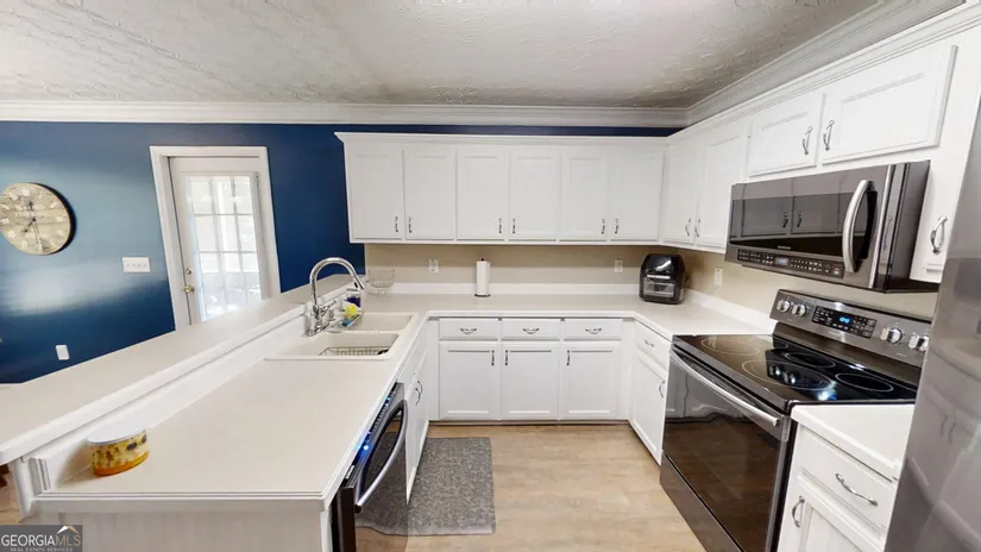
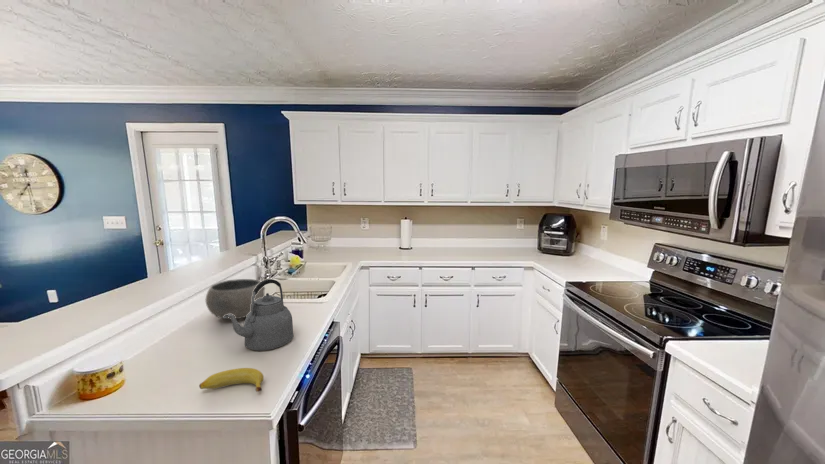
+ banana [198,367,265,393]
+ bowl [204,278,266,320]
+ kettle [223,278,294,352]
